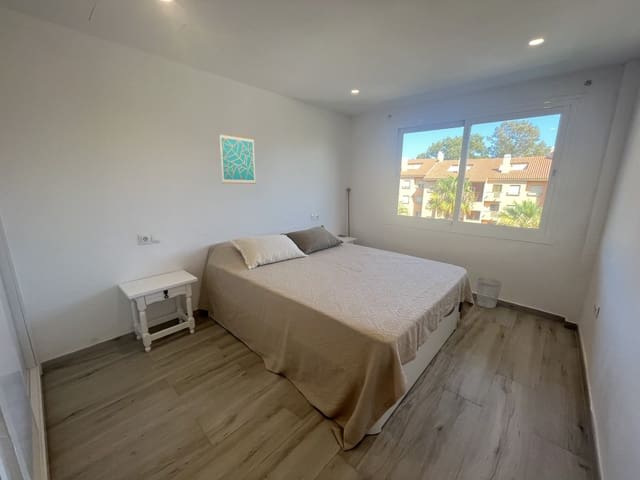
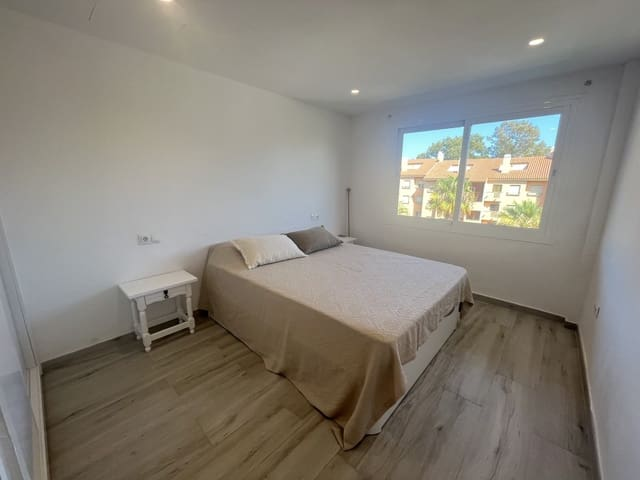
- wastebasket [476,277,503,309]
- wall art [219,132,257,185]
